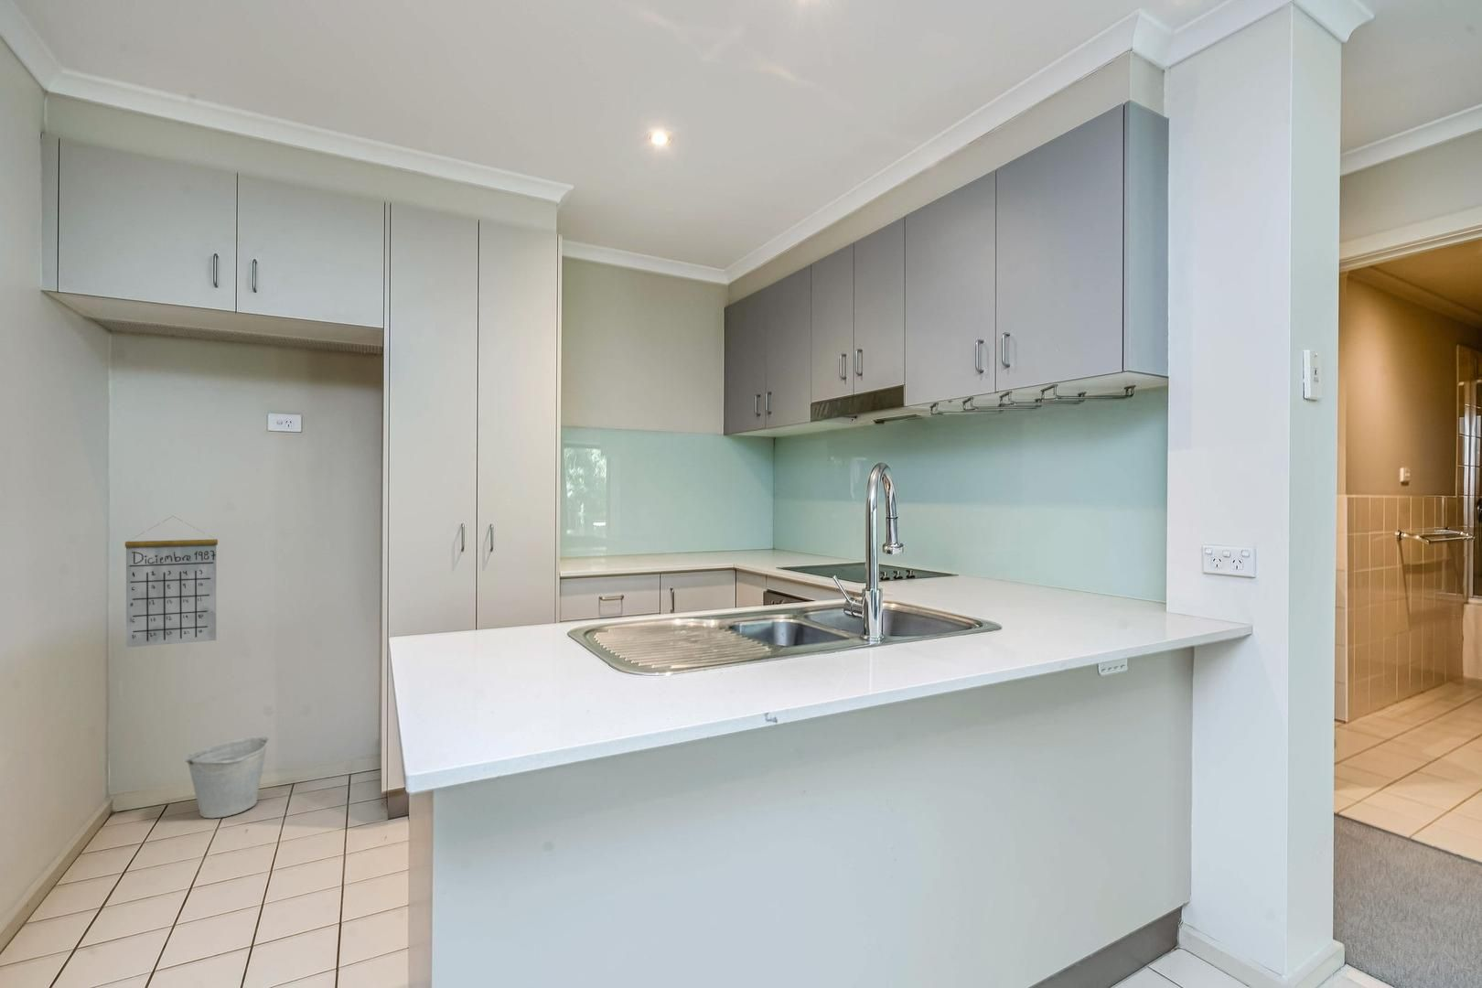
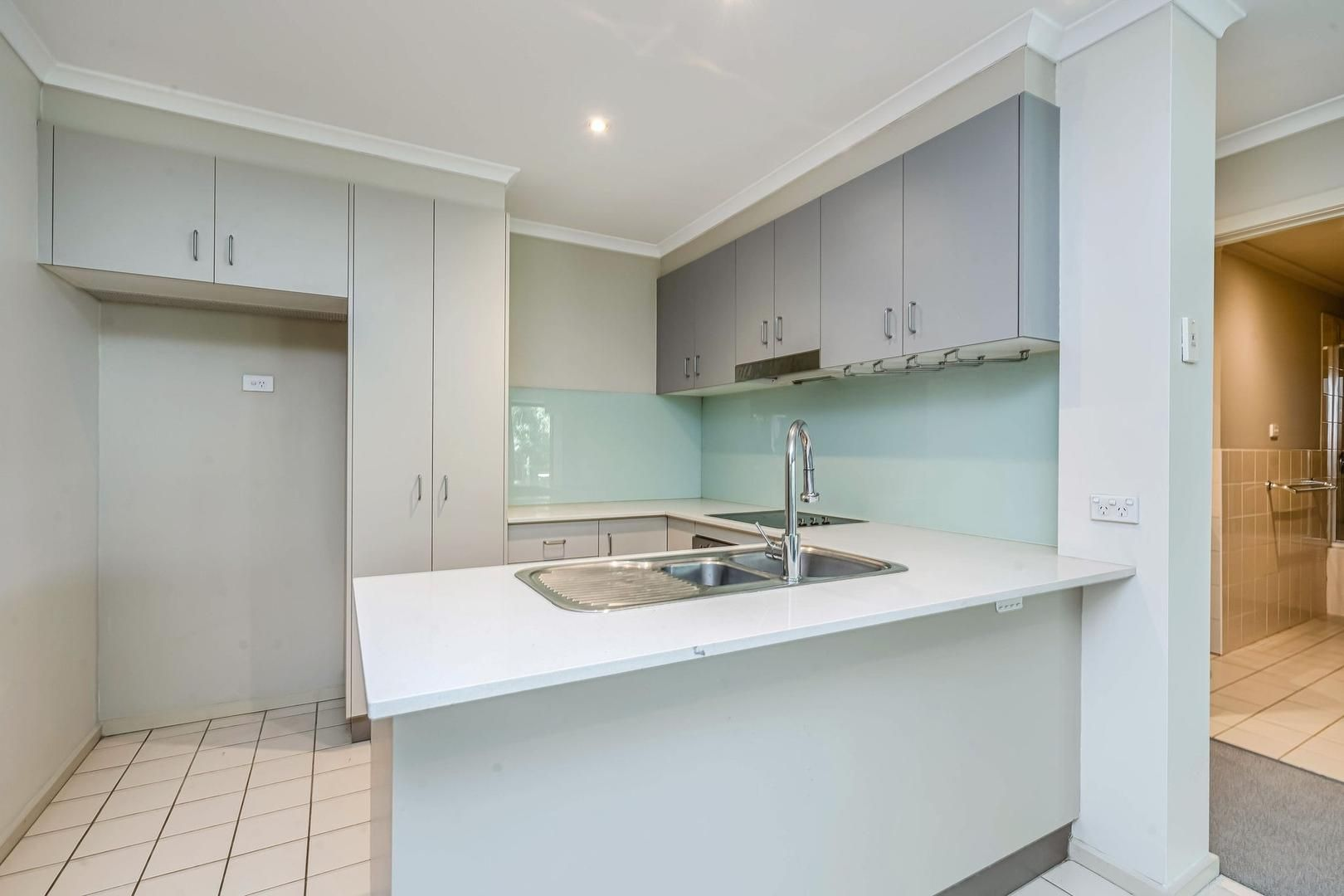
- calendar [125,515,218,648]
- bucket [185,735,269,819]
